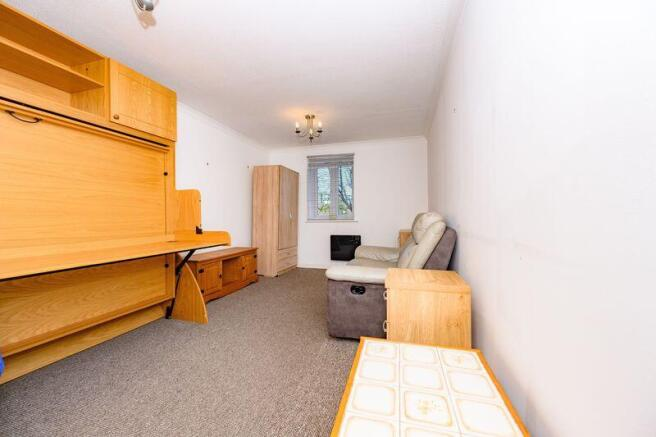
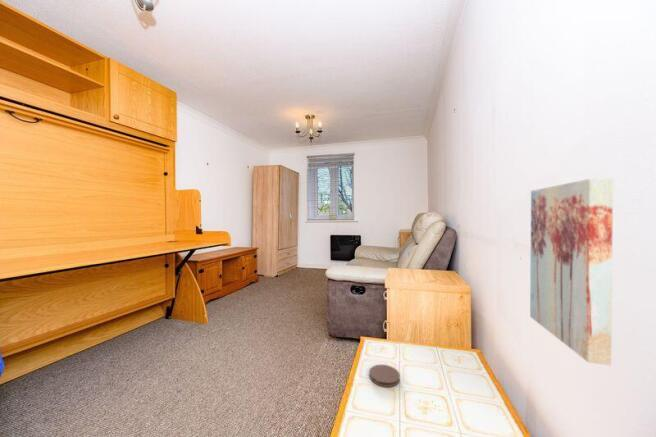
+ wall art [529,177,614,366]
+ coaster [369,364,401,388]
